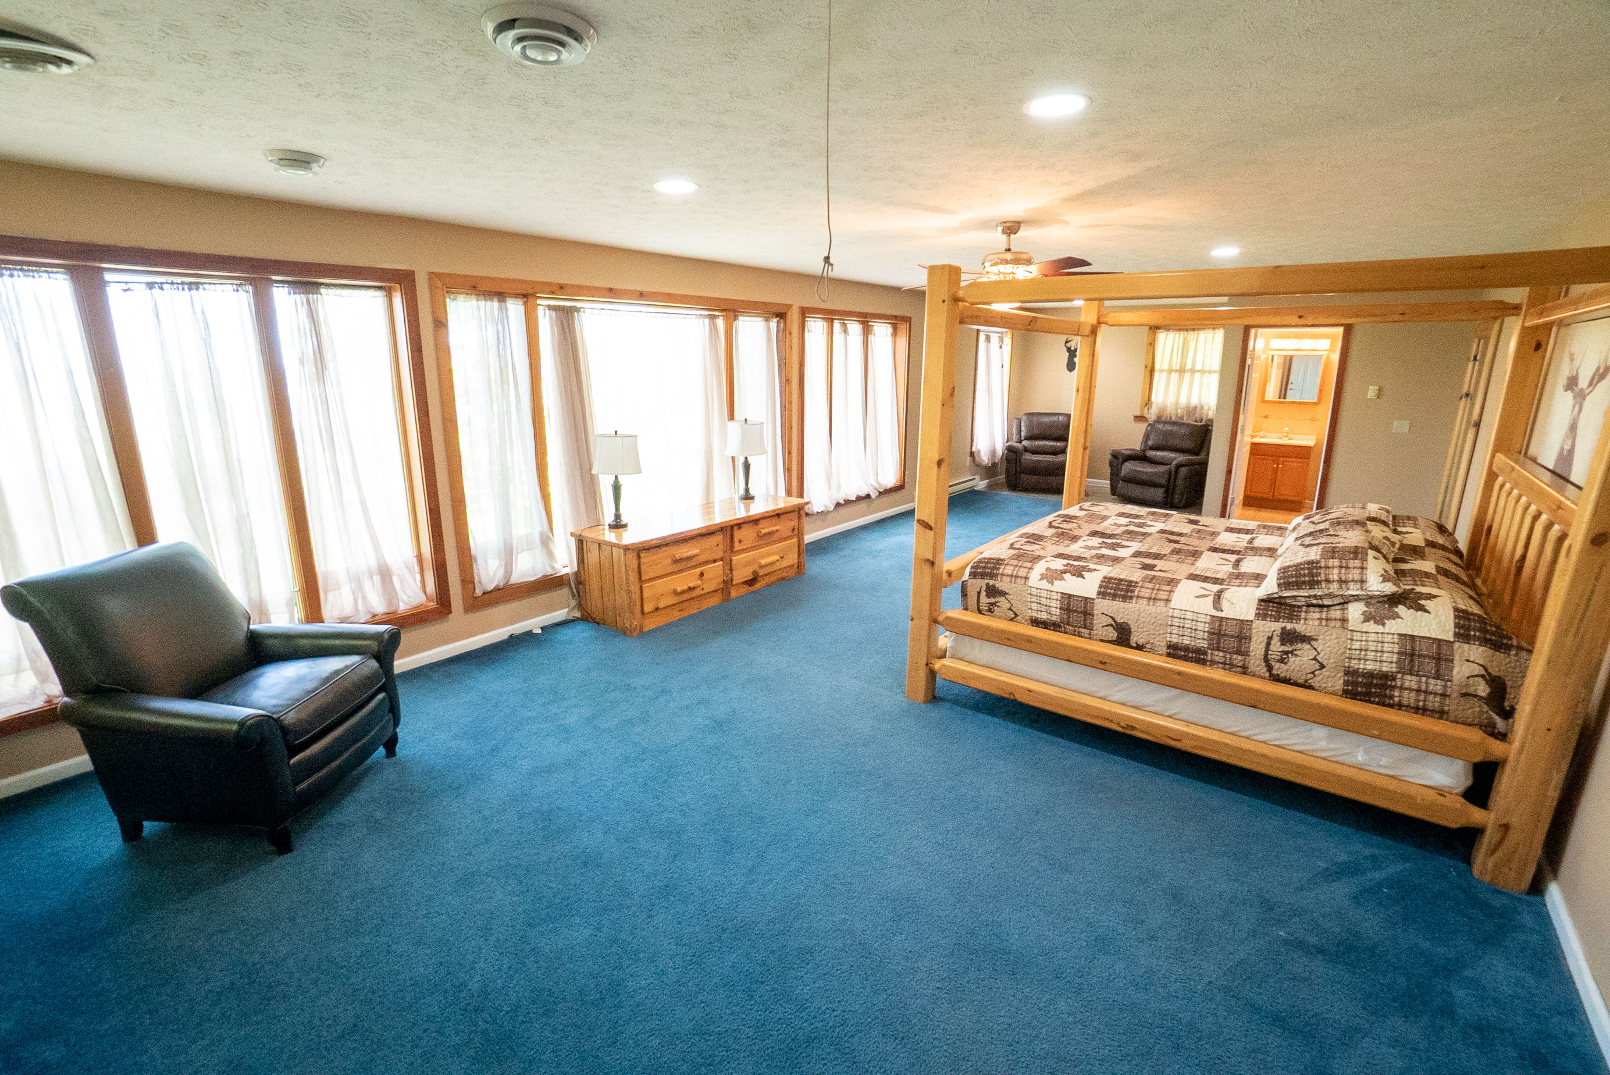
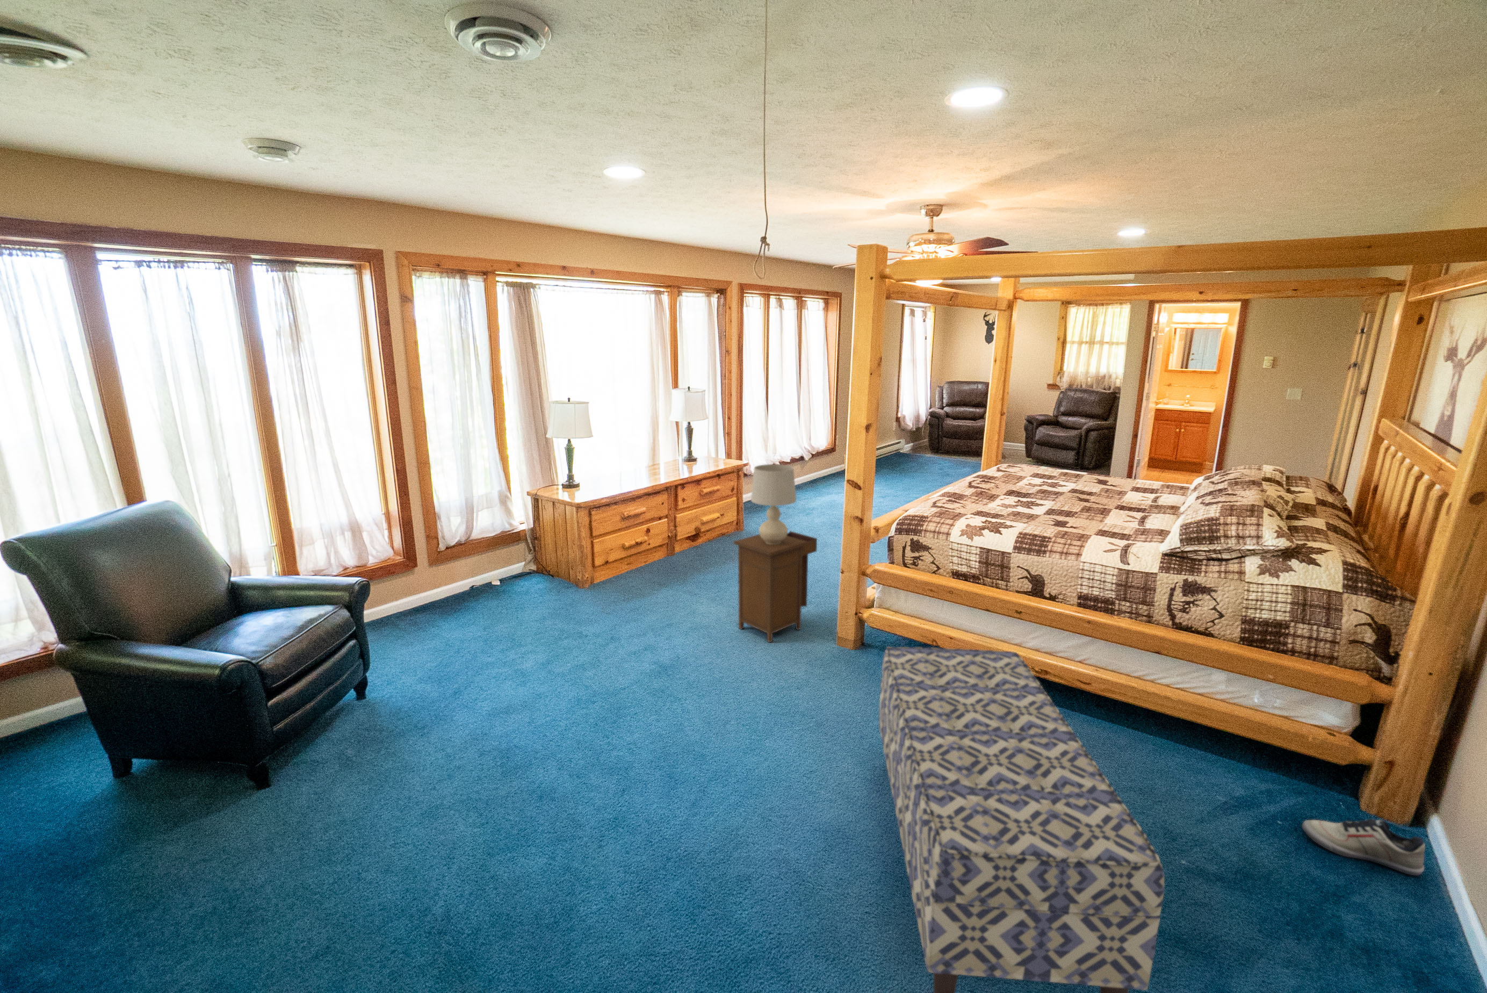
+ table lamp [750,463,797,544]
+ shoe [1301,818,1426,876]
+ nightstand [732,531,818,643]
+ bench [879,646,1166,993]
